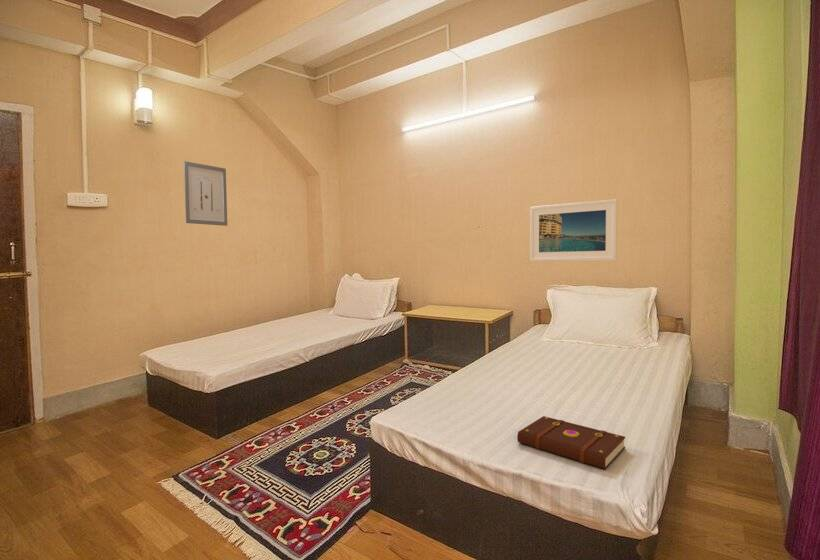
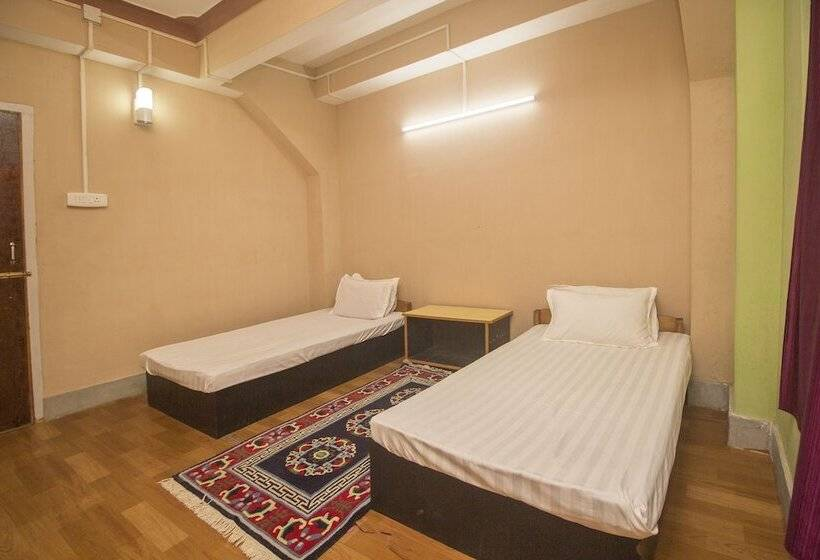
- book [516,415,626,470]
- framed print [529,198,618,262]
- wall art [183,160,228,227]
